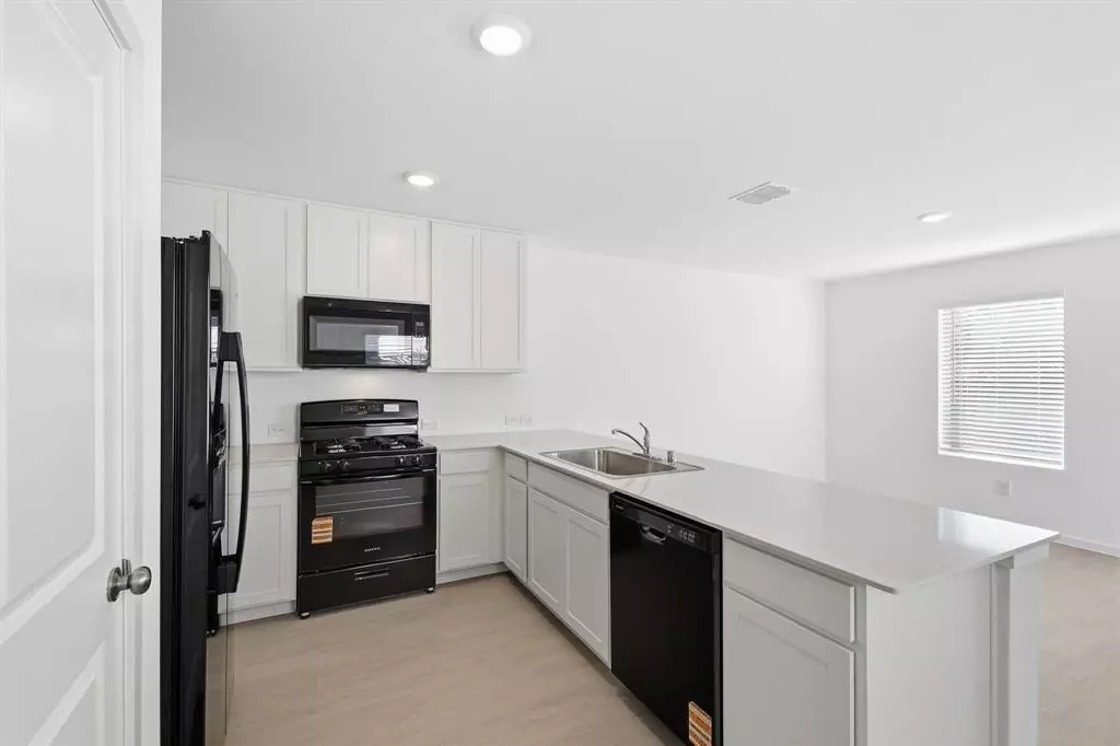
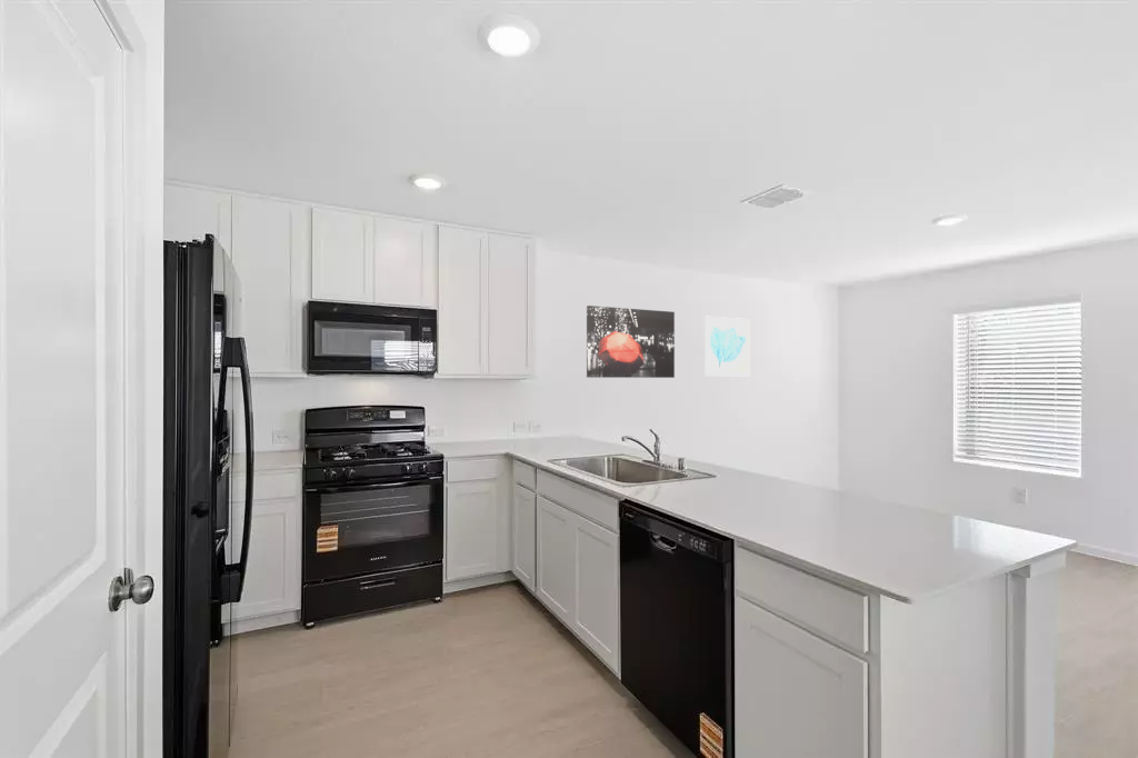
+ wall art [703,316,750,377]
+ wall art [586,305,676,379]
